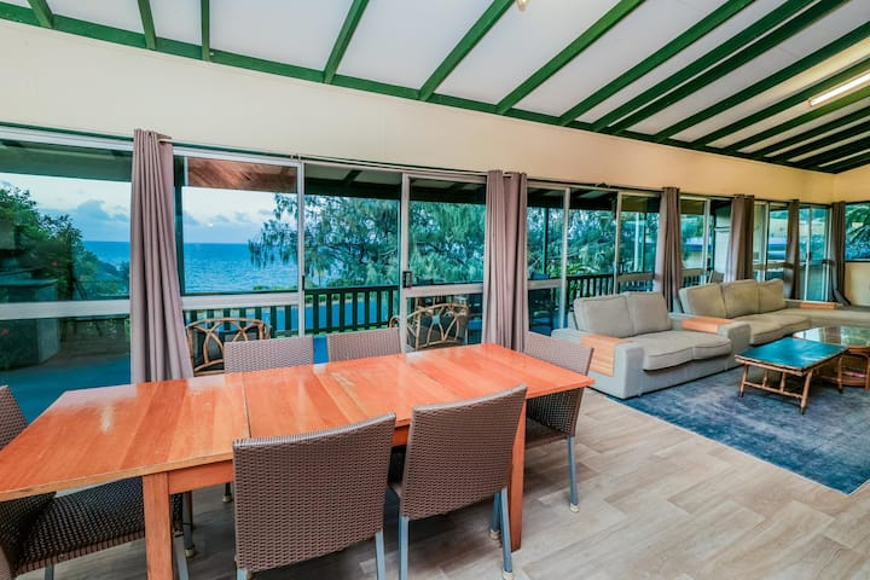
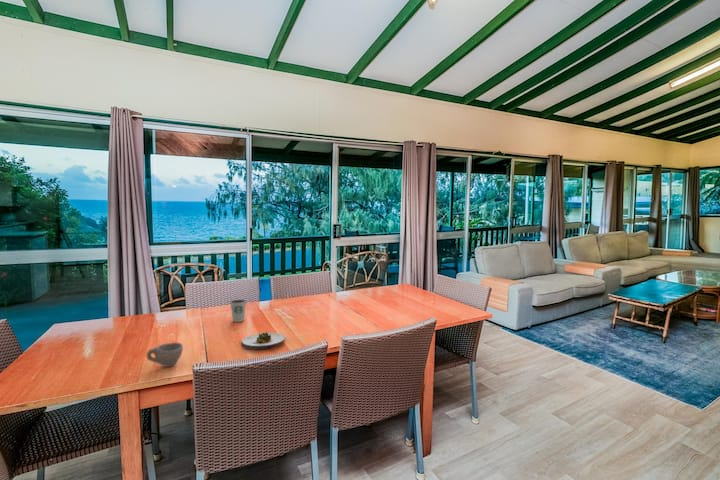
+ dixie cup [229,299,247,323]
+ salad plate [241,331,287,350]
+ cup [146,342,184,368]
